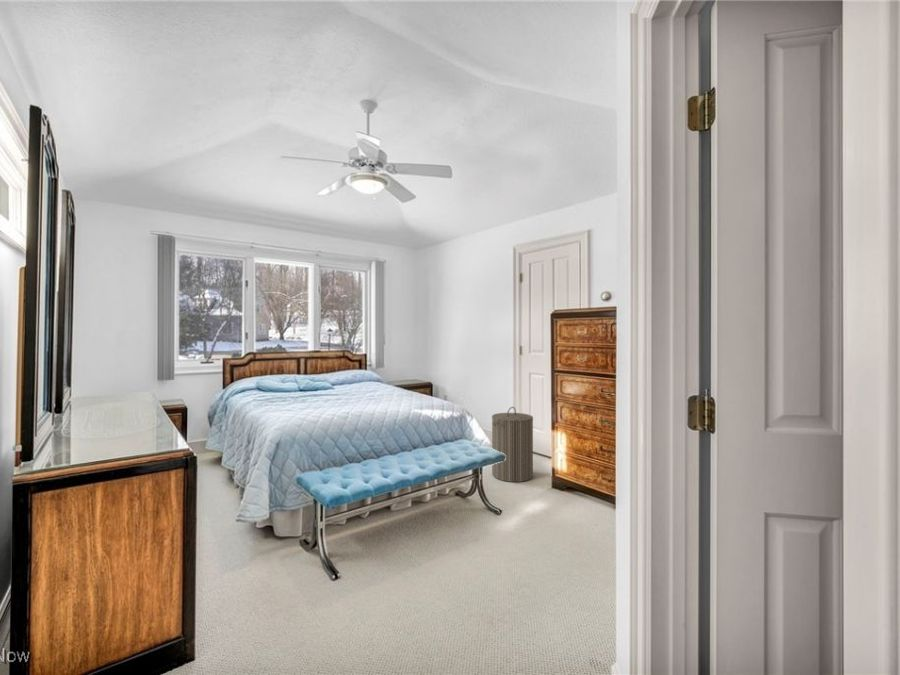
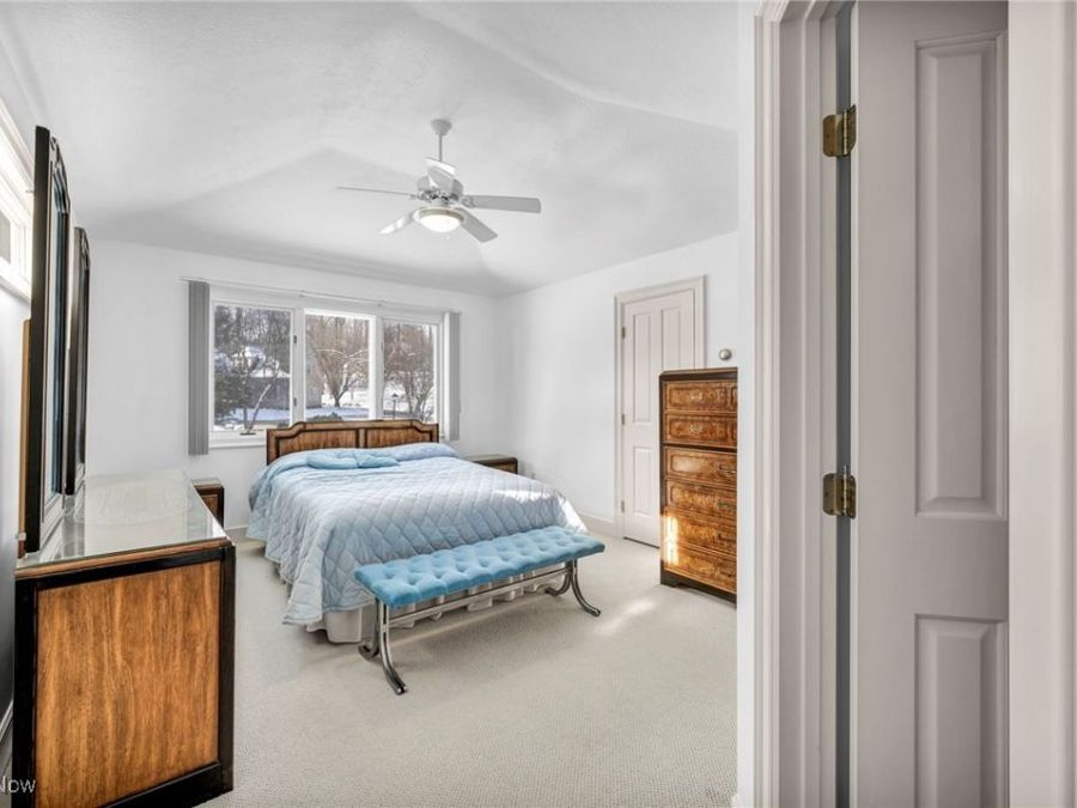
- laundry hamper [491,406,534,483]
